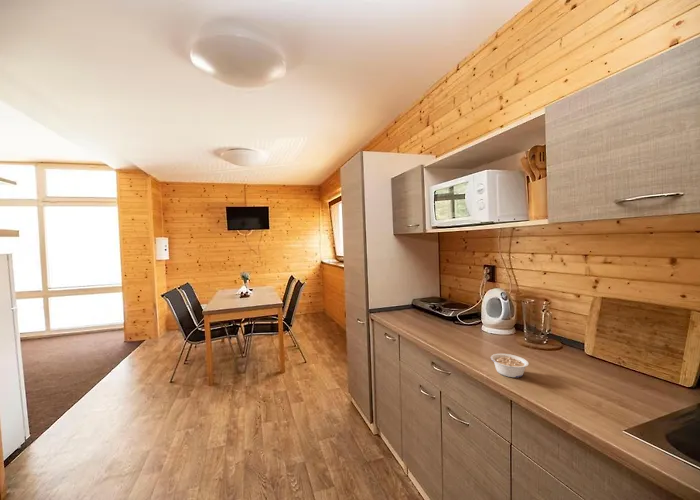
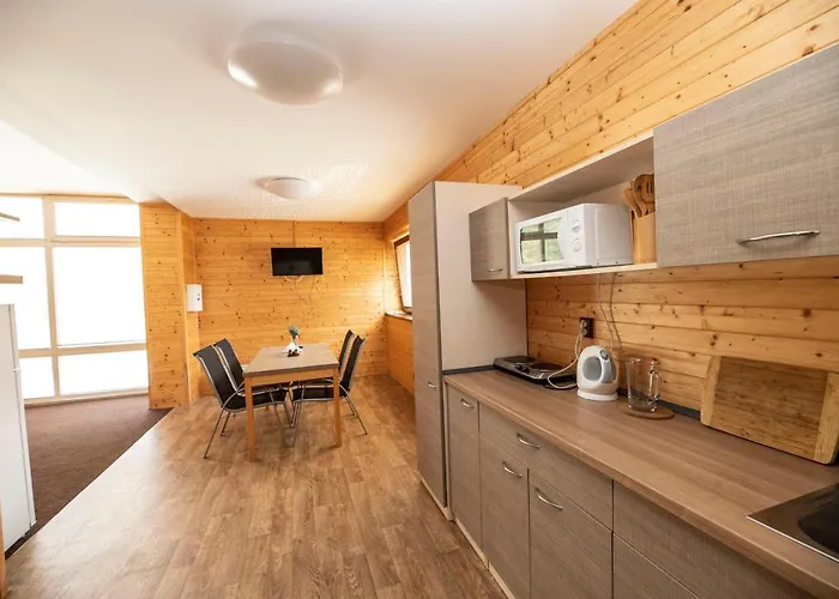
- legume [490,353,530,378]
